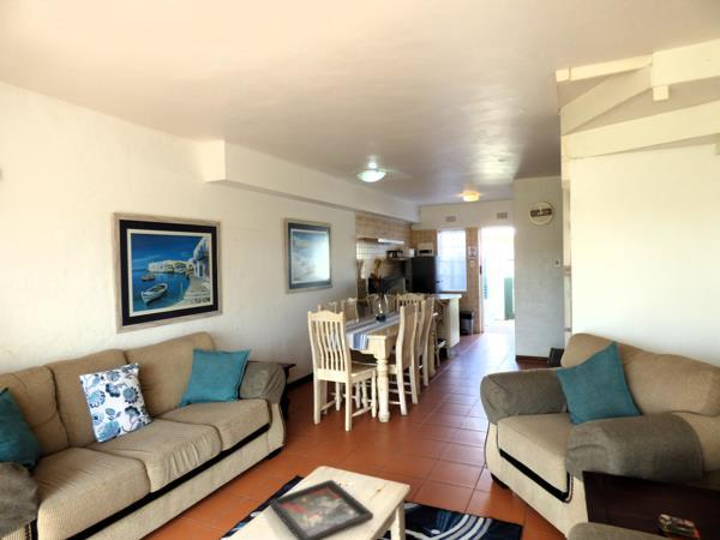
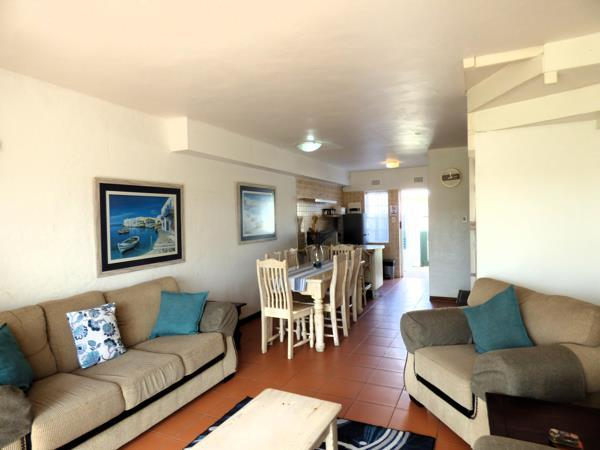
- decorative tray [268,479,374,540]
